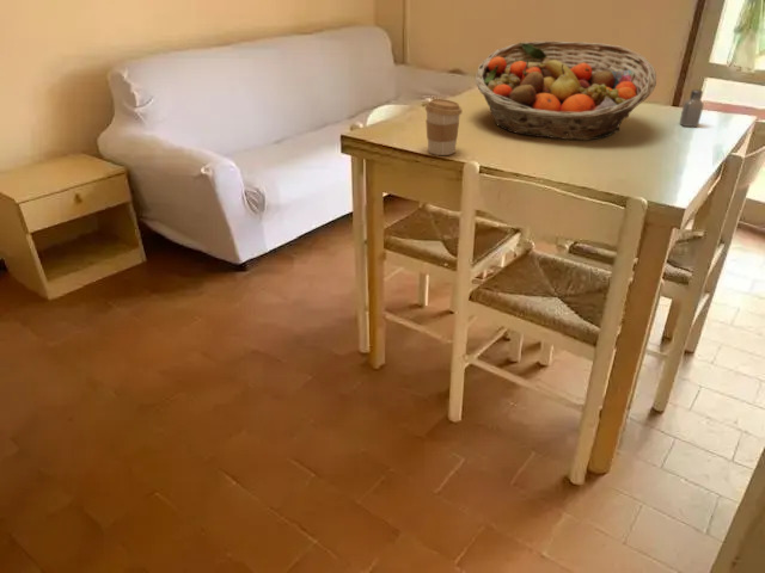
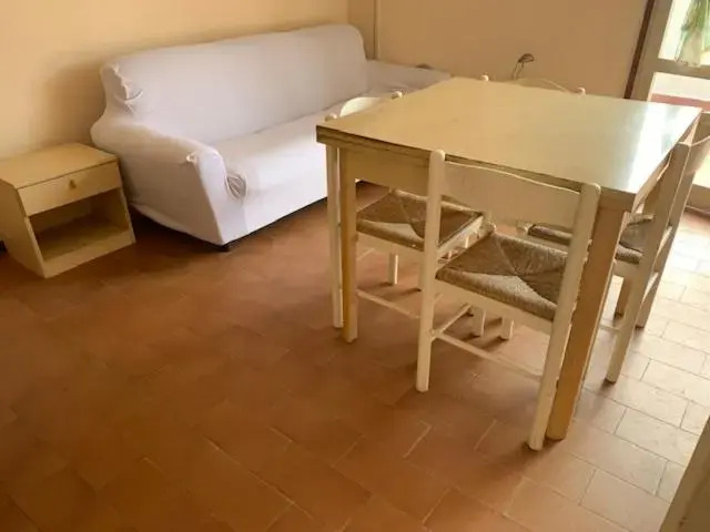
- coffee cup [424,98,463,156]
- fruit basket [473,41,657,141]
- saltshaker [679,88,705,128]
